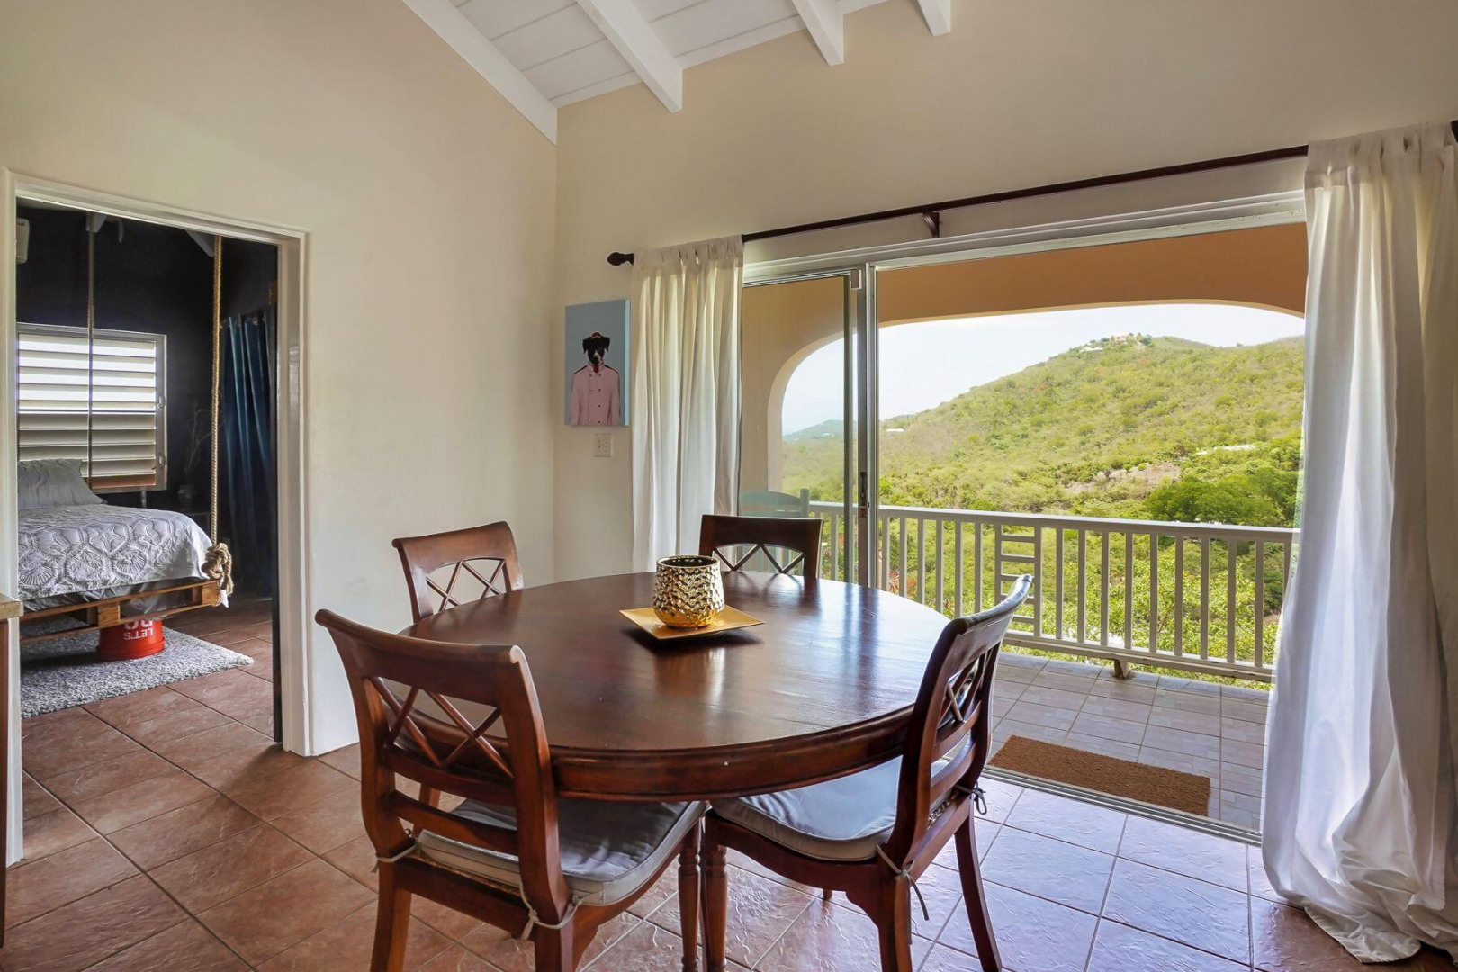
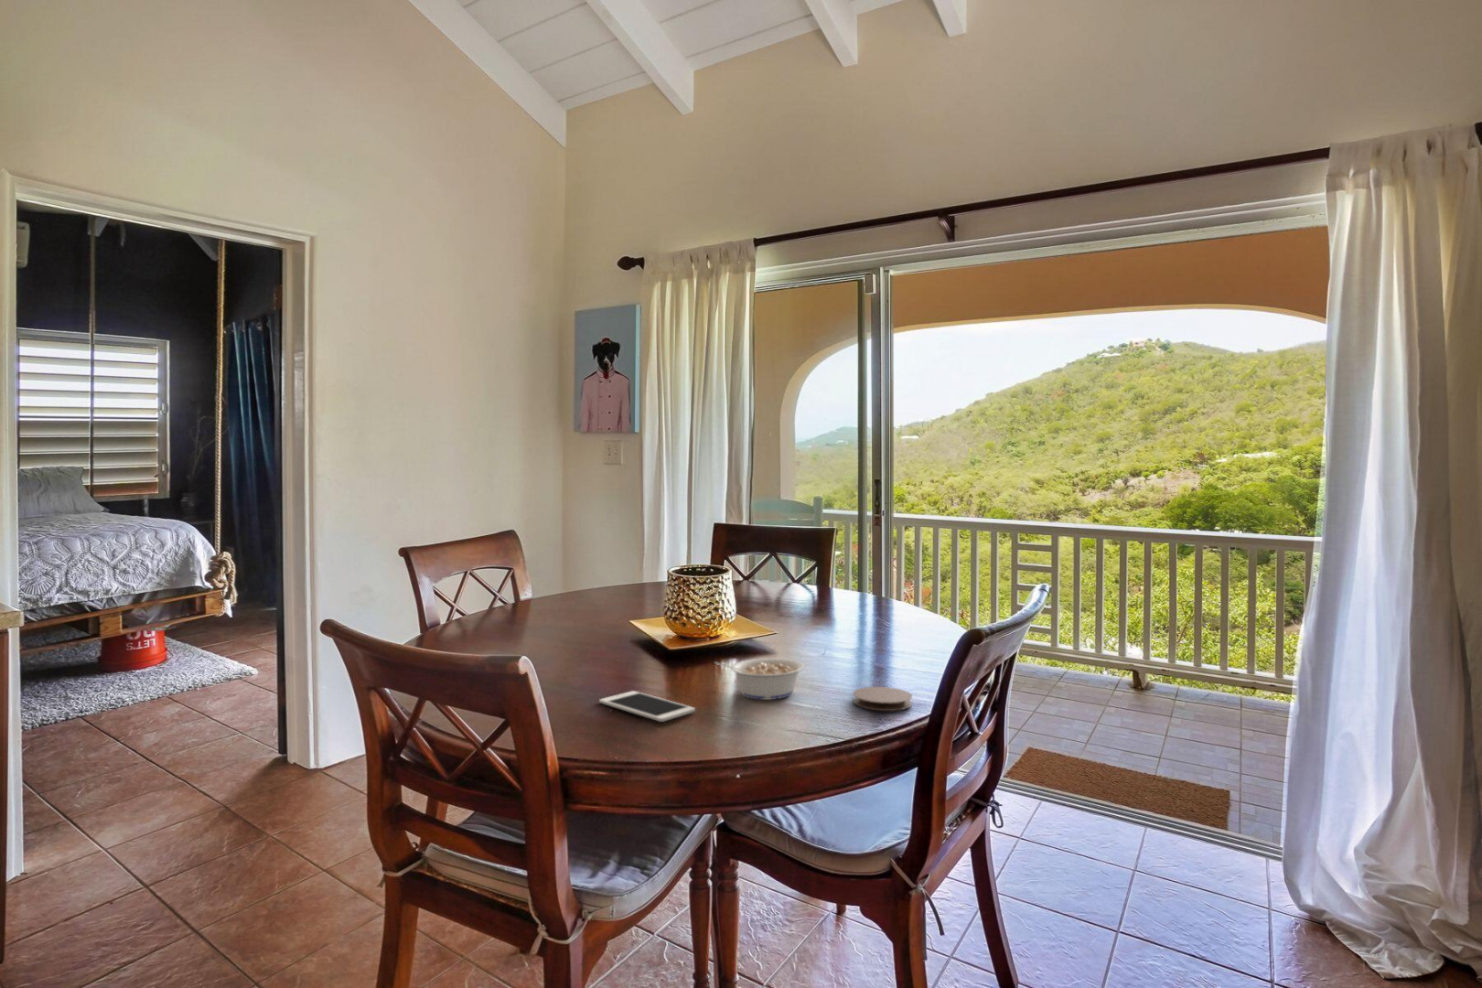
+ legume [713,657,805,700]
+ coaster [851,686,913,711]
+ cell phone [599,690,696,722]
